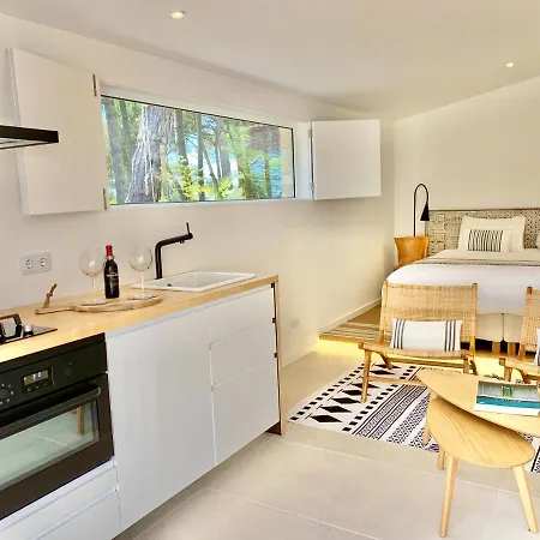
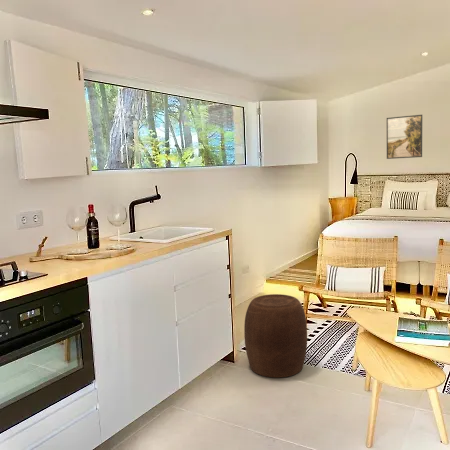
+ stool [243,293,308,378]
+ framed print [386,114,423,160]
